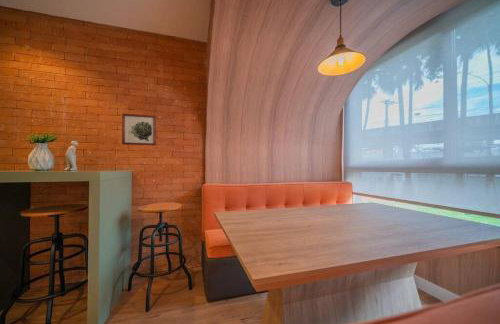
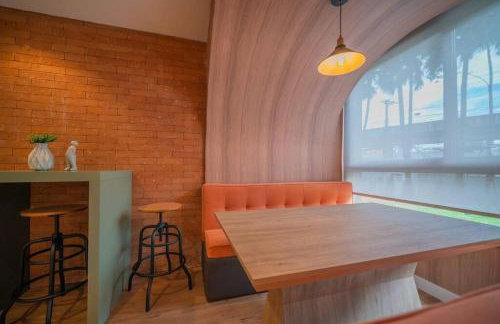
- wall art [121,113,158,146]
